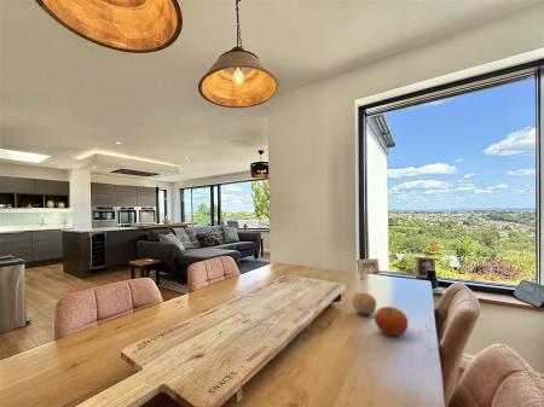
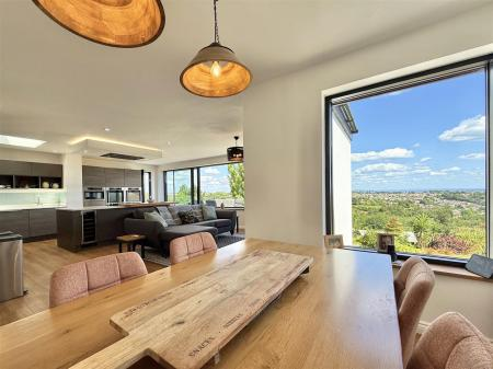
- fruit [374,306,409,336]
- fruit [352,292,377,316]
